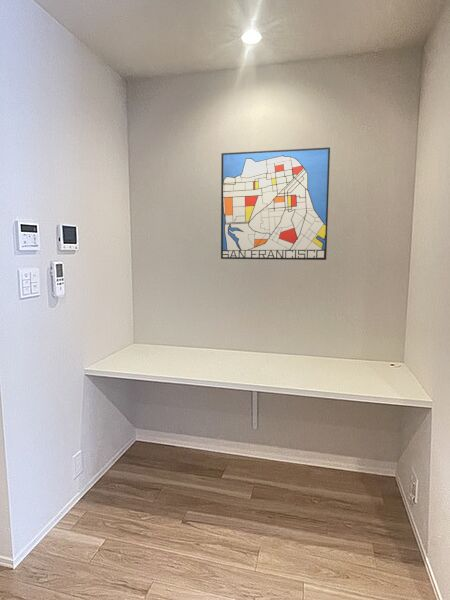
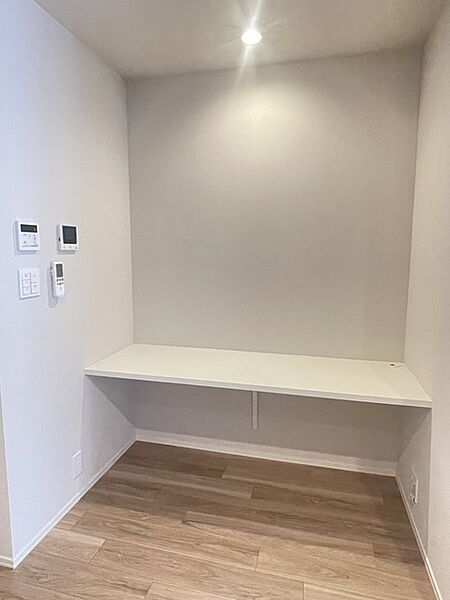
- wall art [220,146,331,261]
